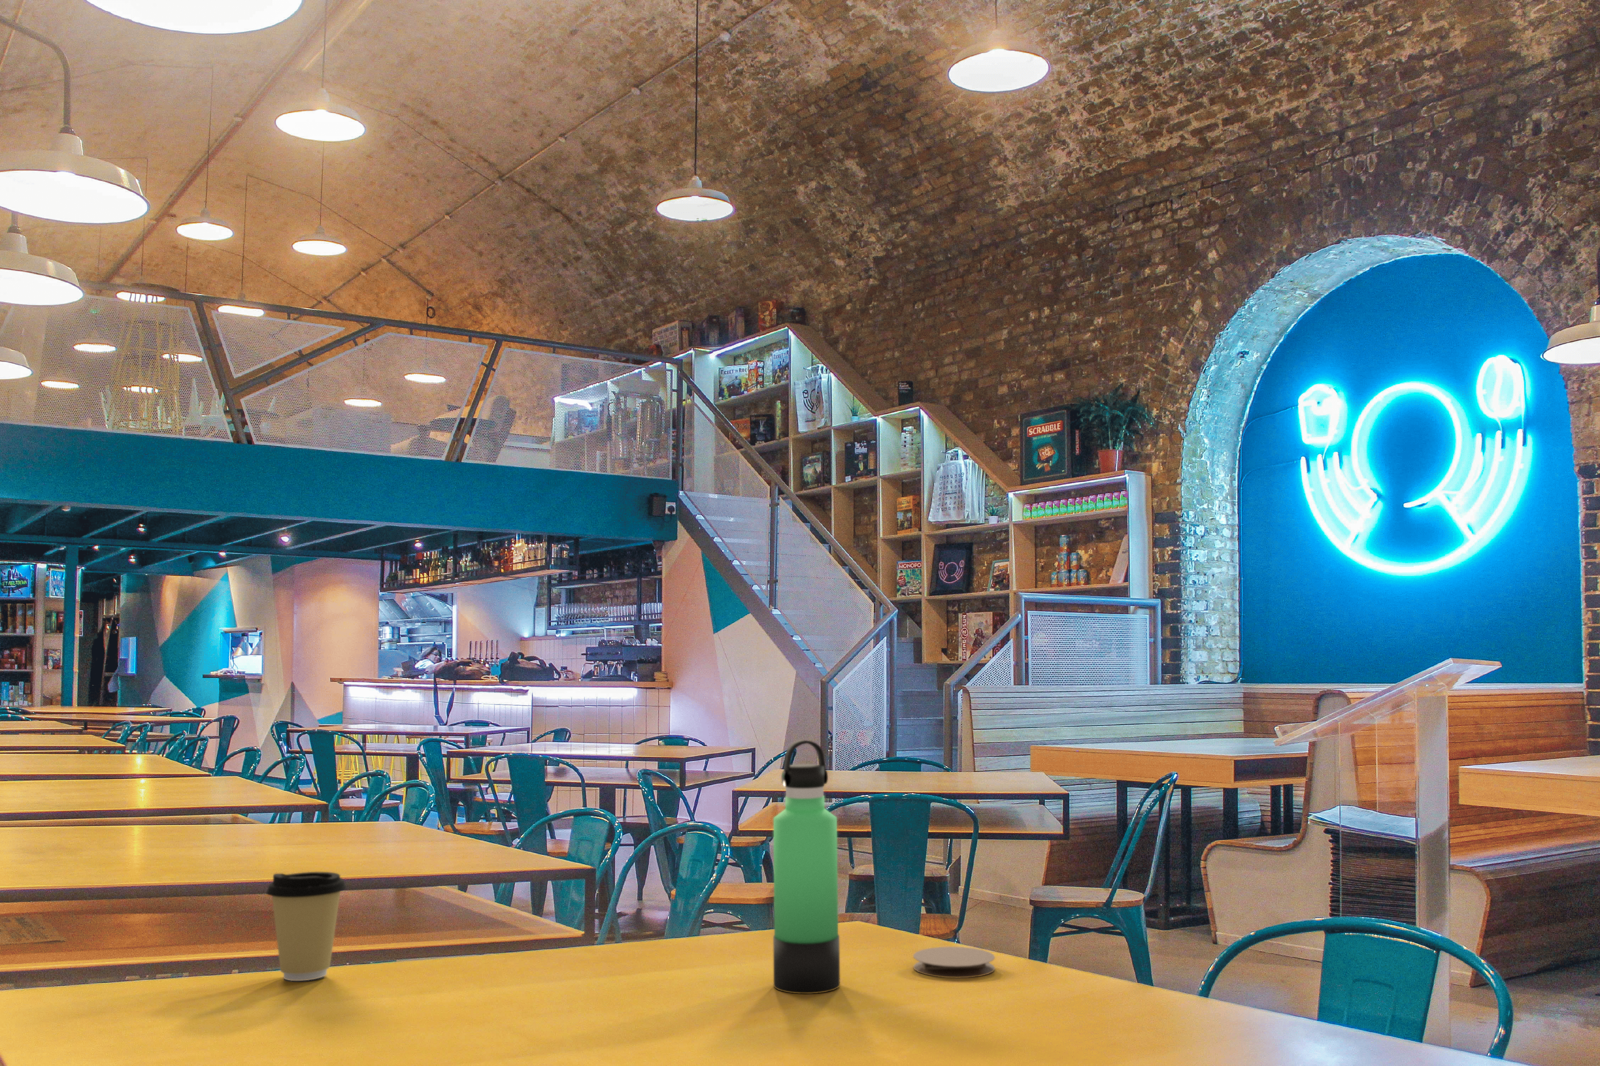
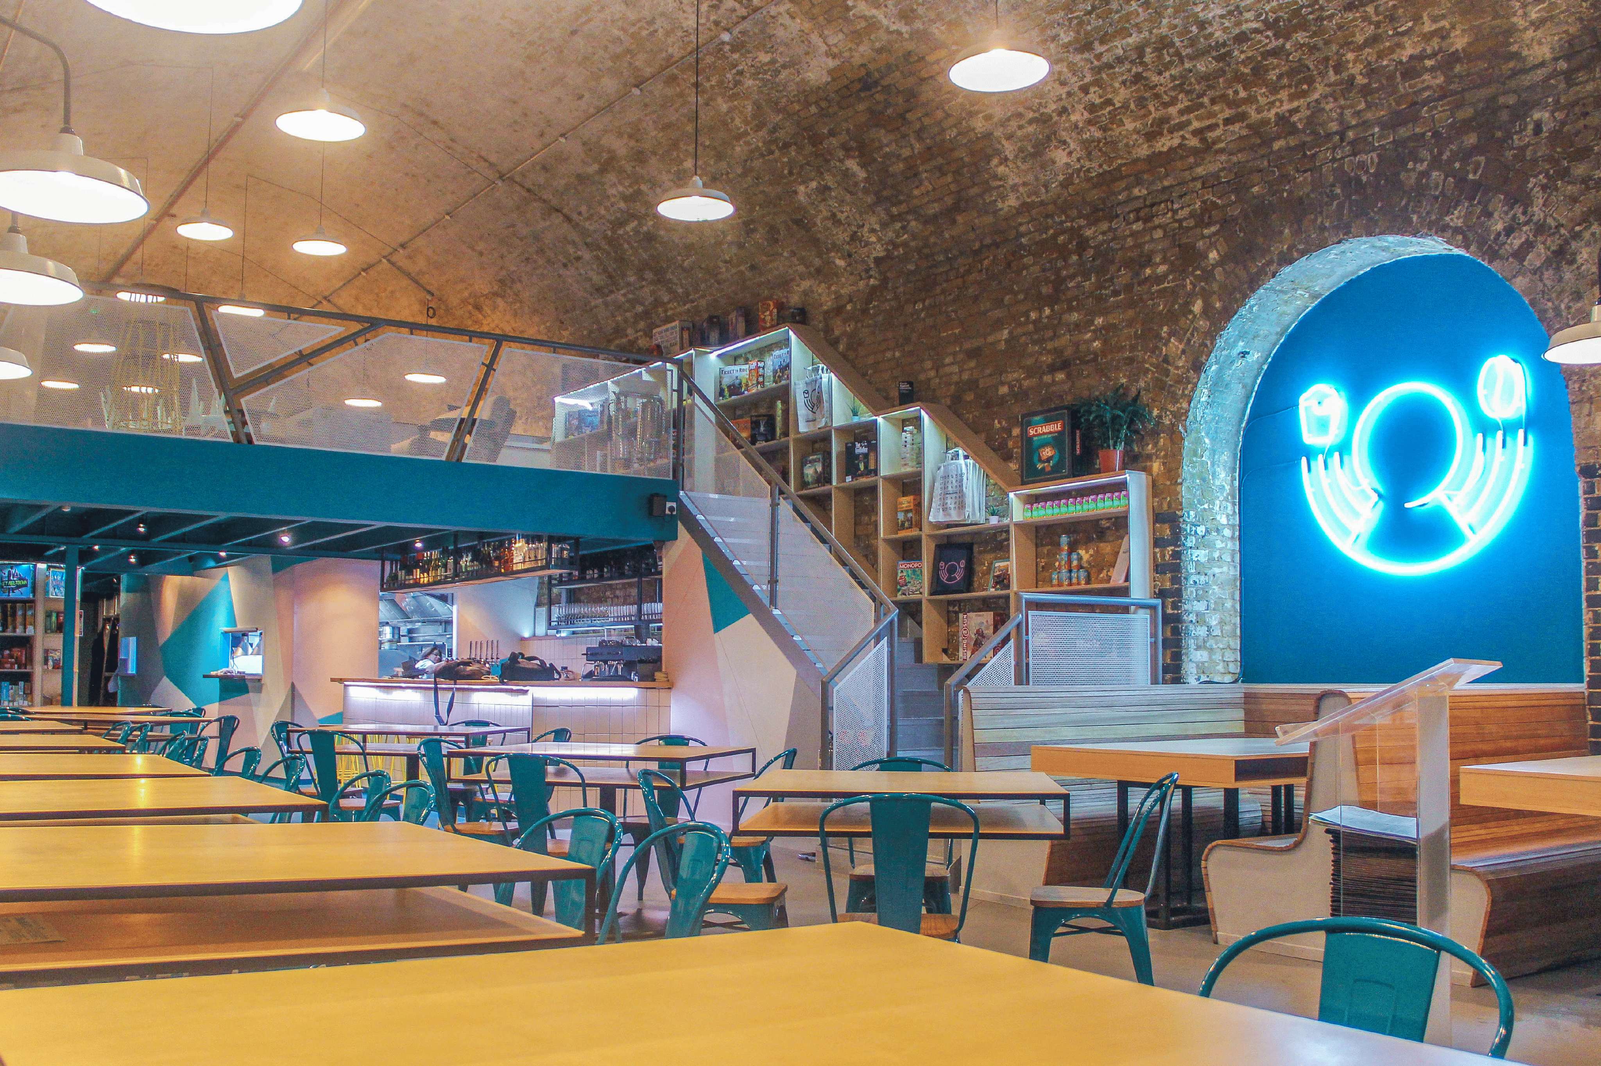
- coffee cup [265,872,347,982]
- thermos bottle [773,740,841,995]
- coaster [912,946,996,978]
